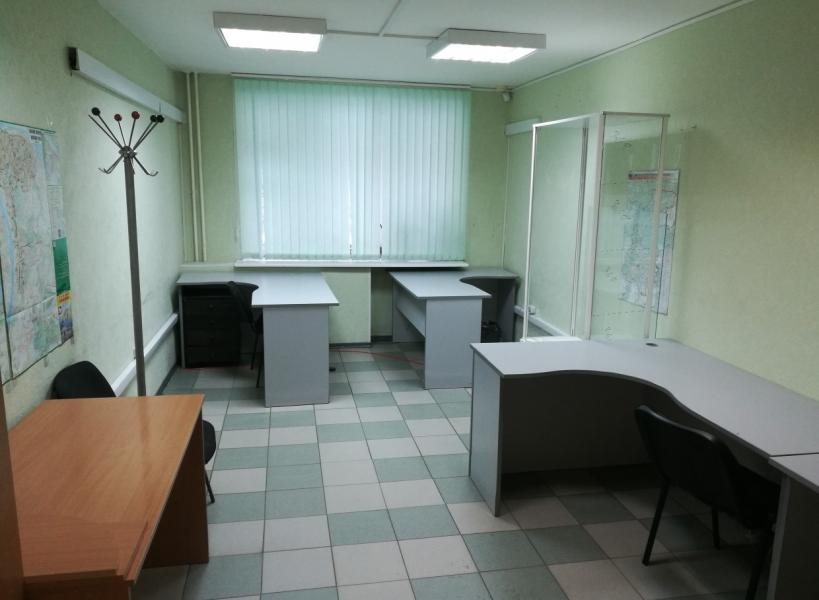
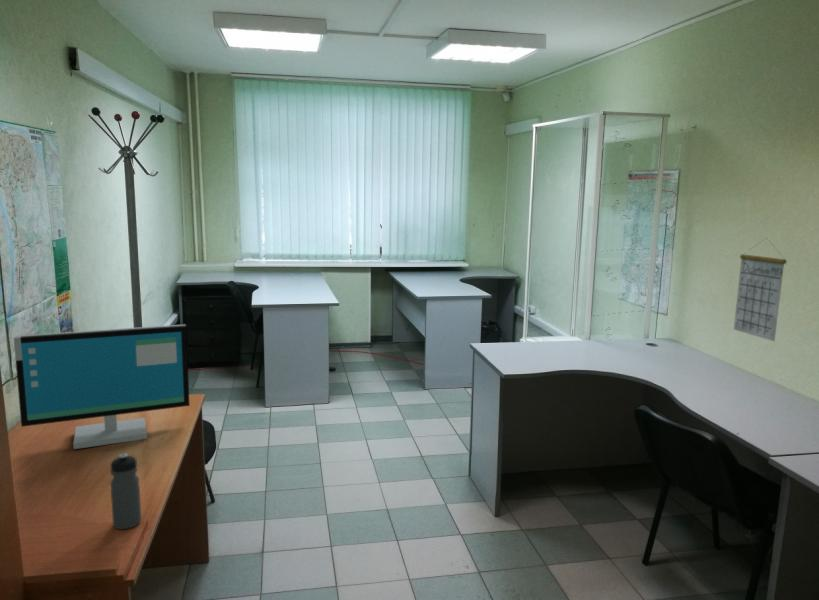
+ calendar [733,237,788,342]
+ water bottle [109,452,142,530]
+ computer monitor [13,323,191,450]
